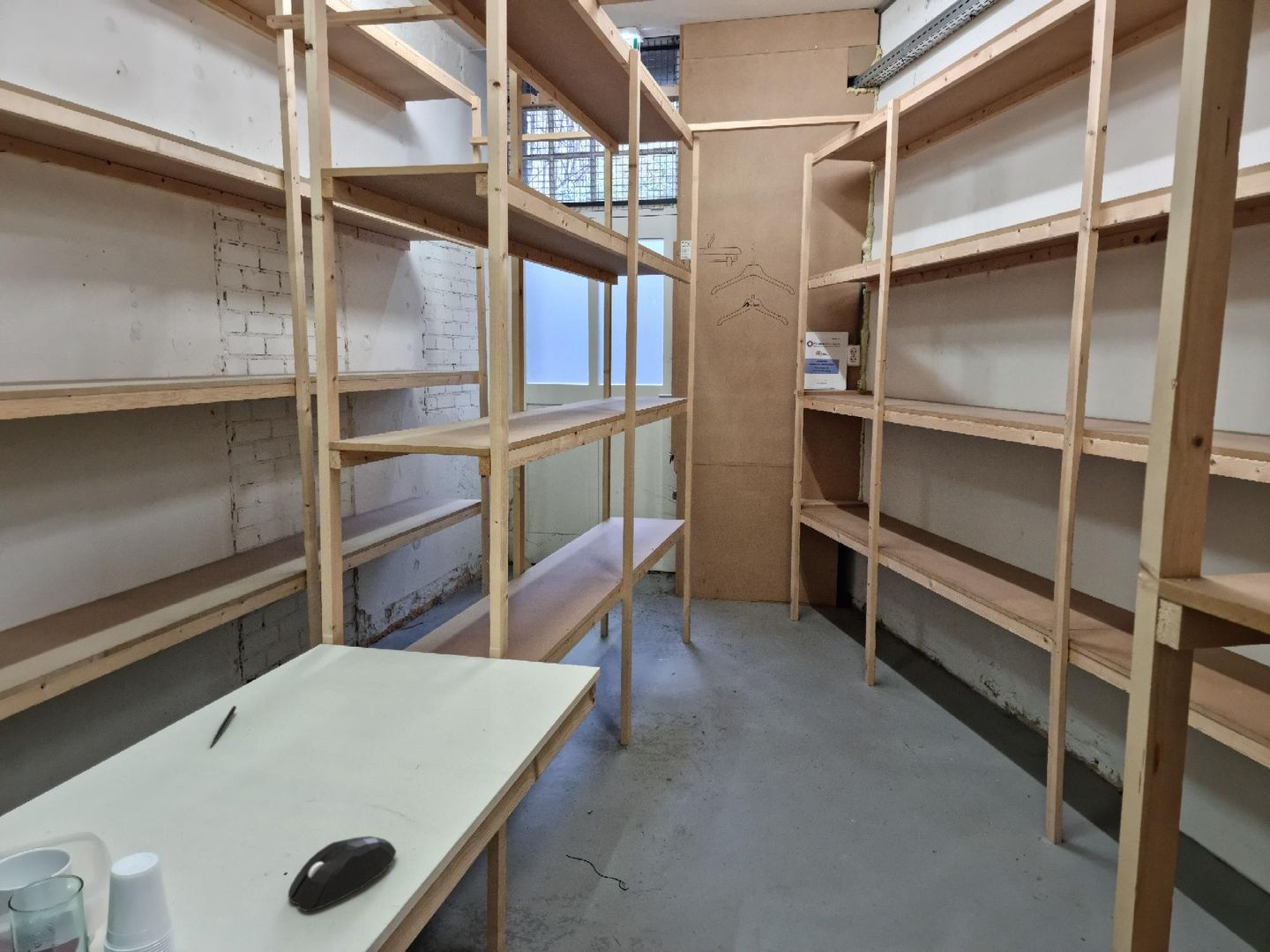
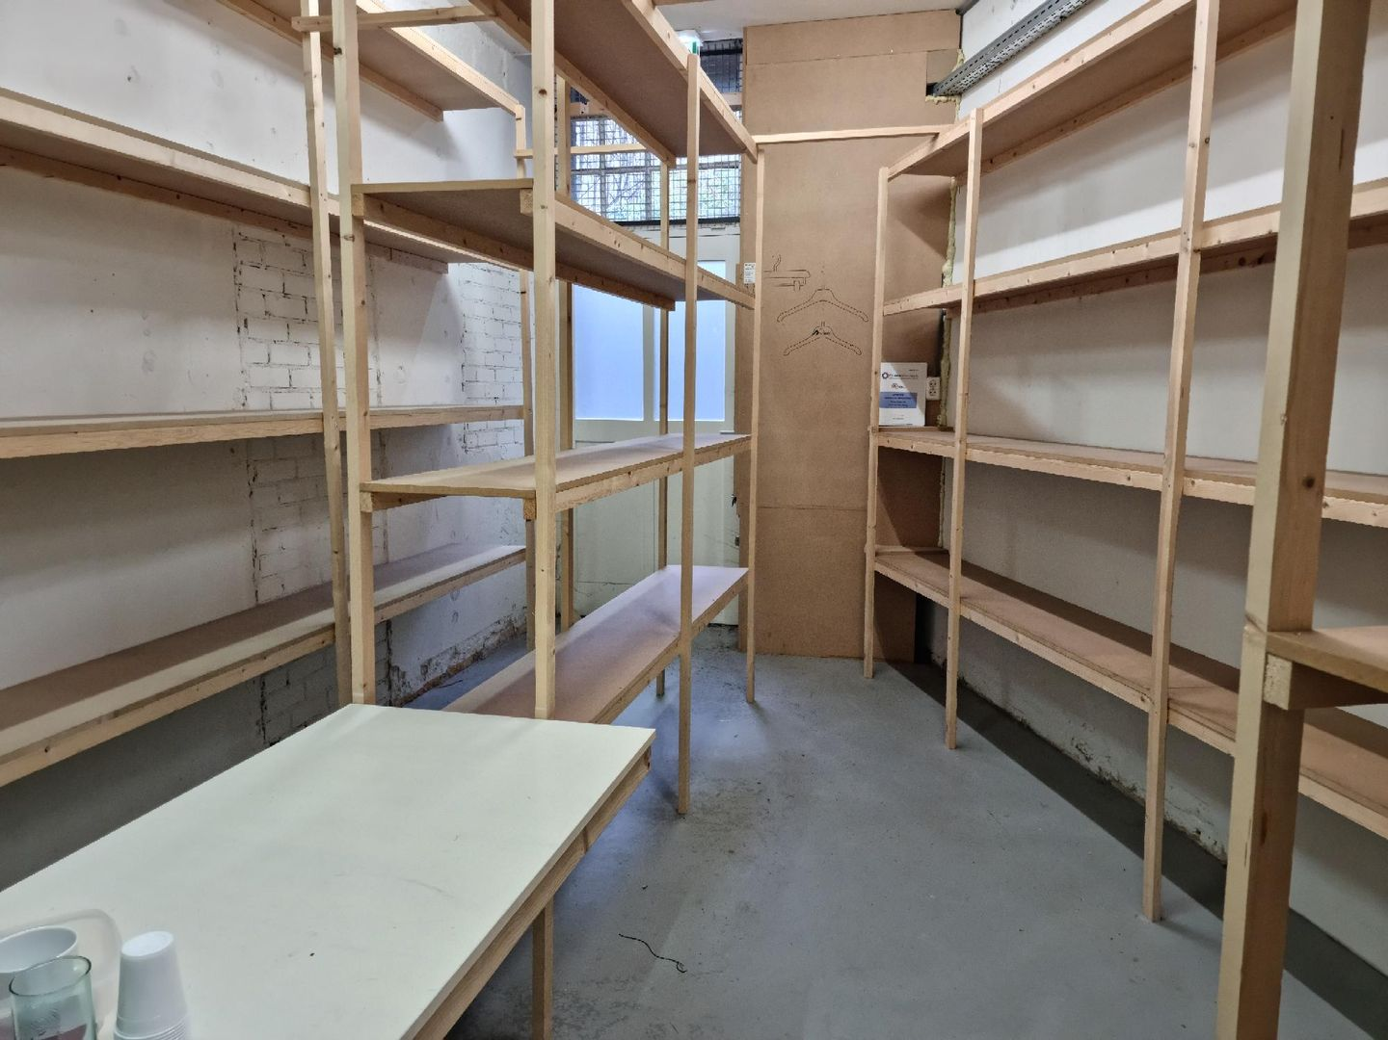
- mouse [288,836,397,912]
- pen [209,705,237,748]
